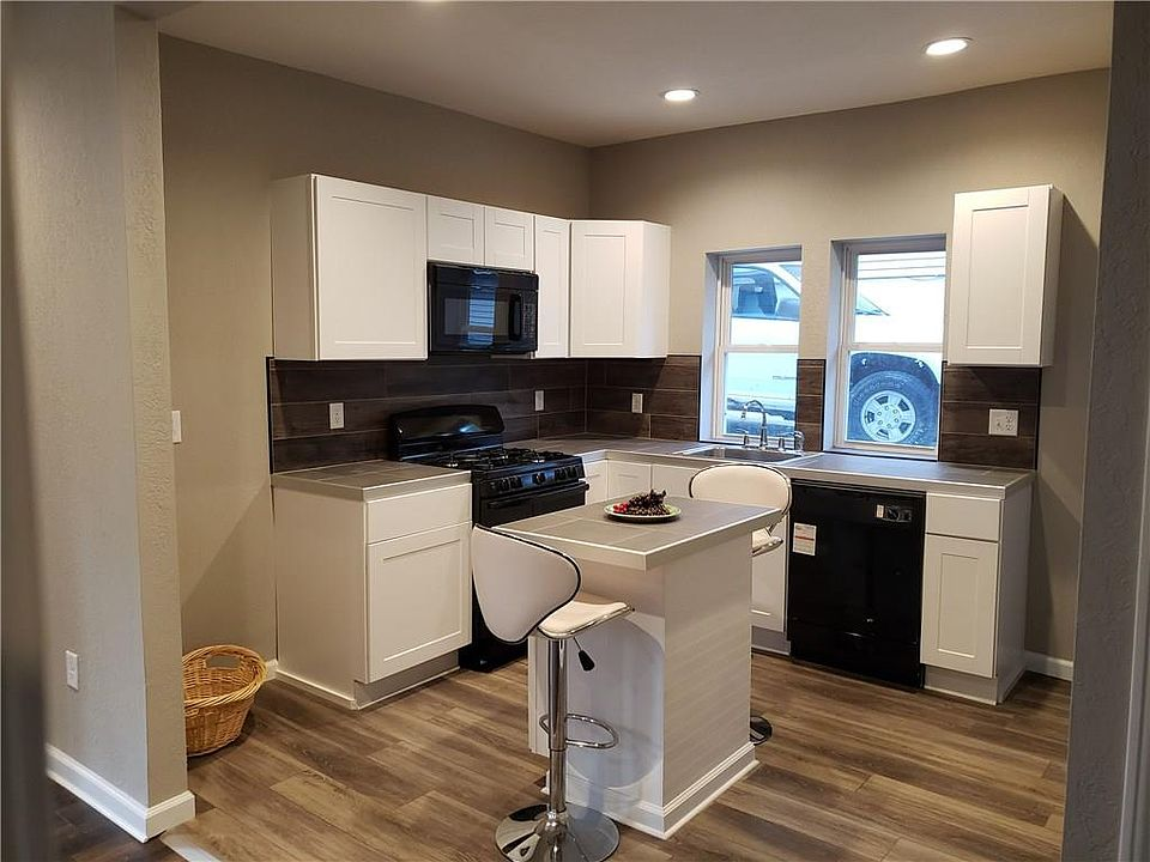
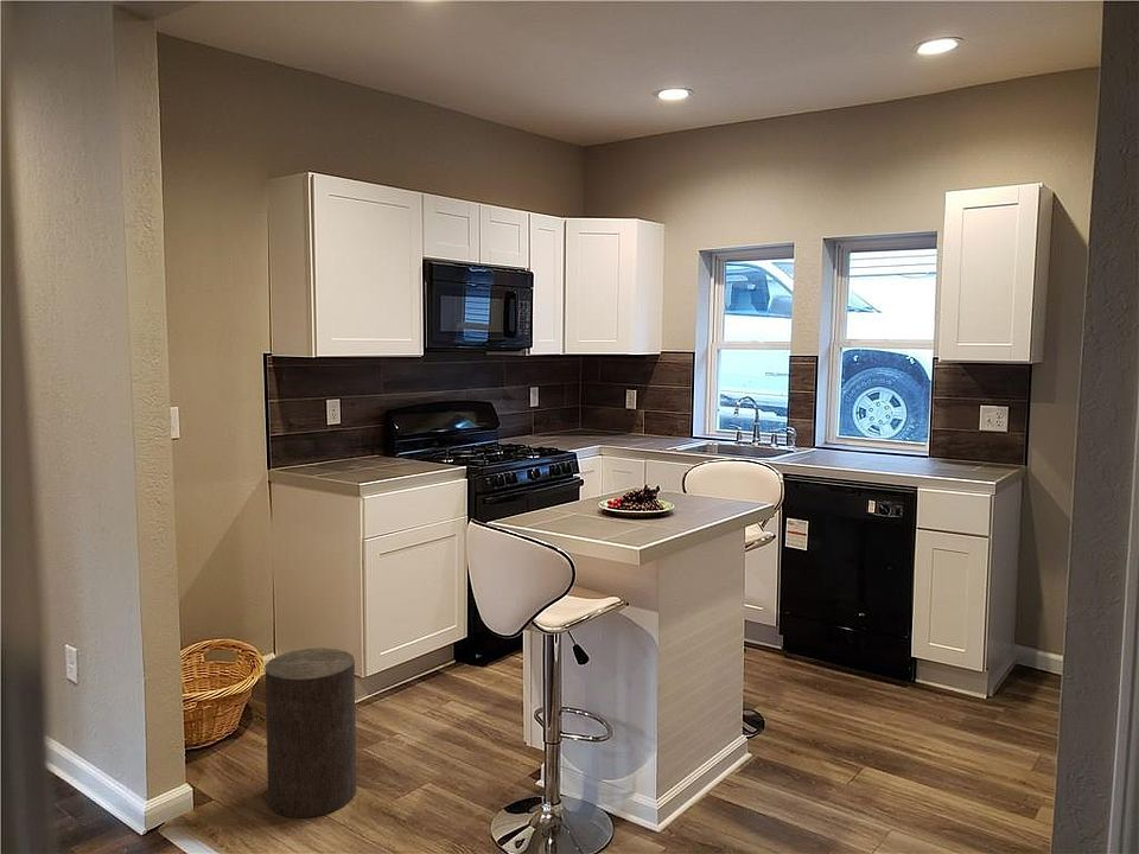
+ stool [263,646,357,818]
